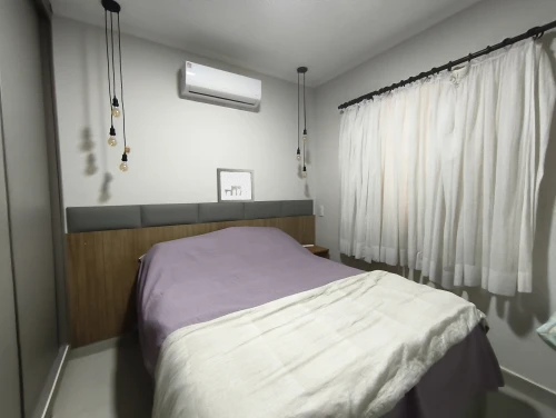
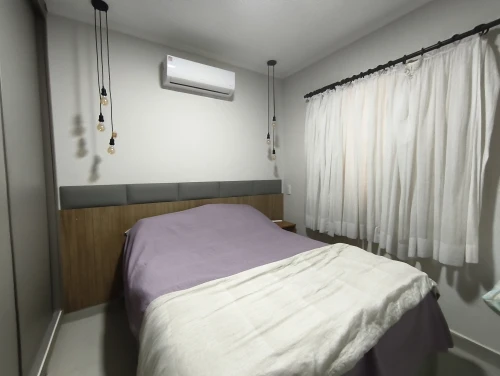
- wall art [216,167,256,203]
